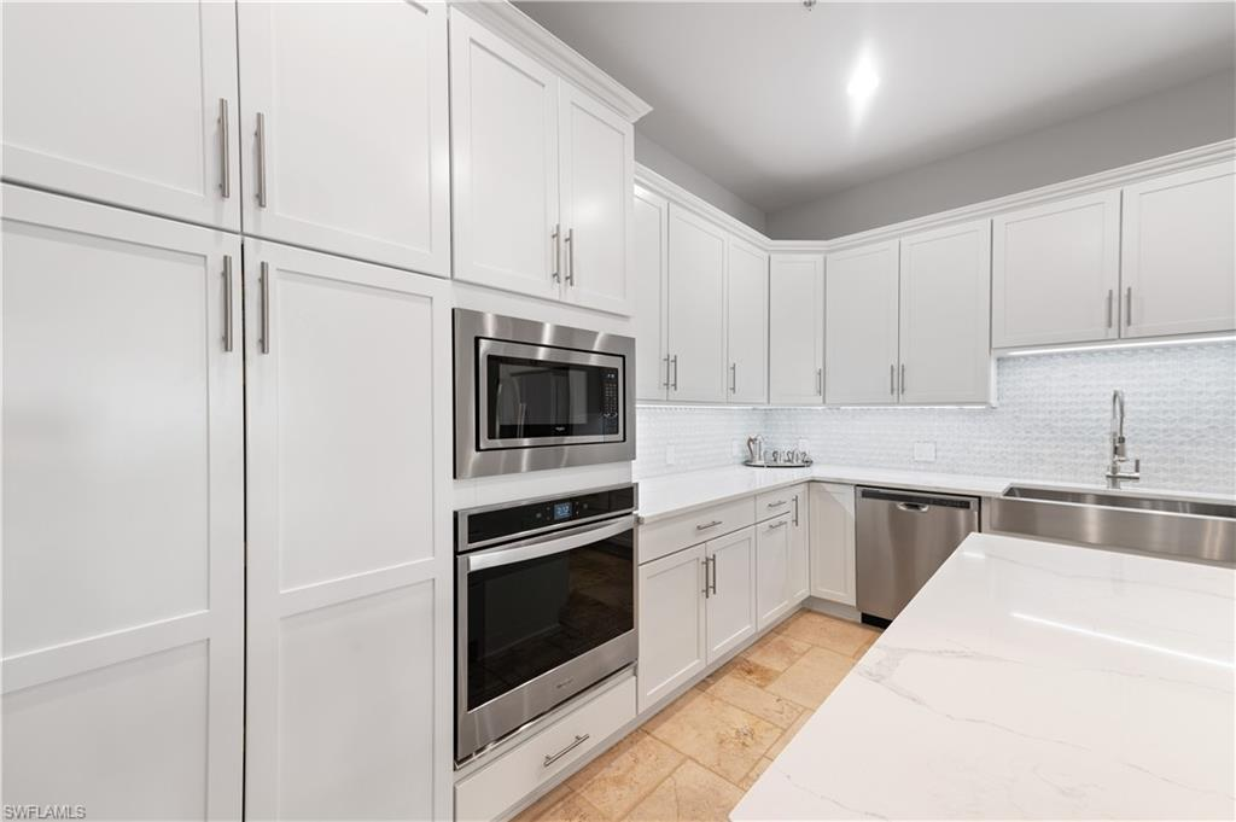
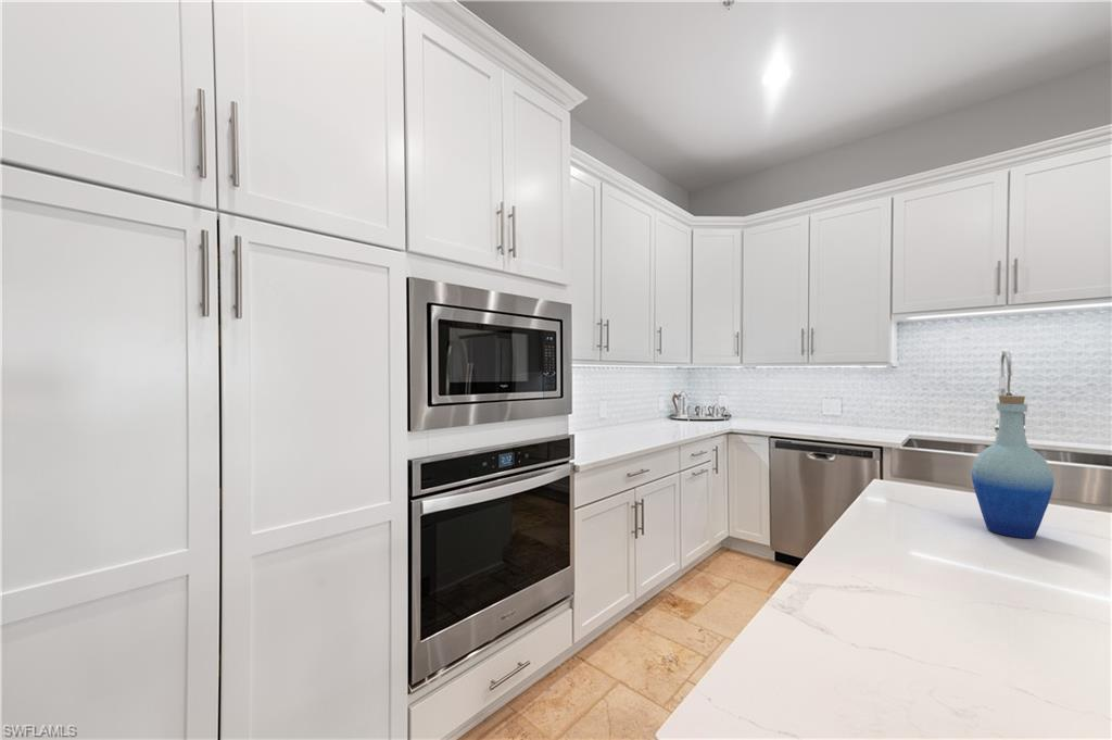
+ bottle [970,394,1054,539]
